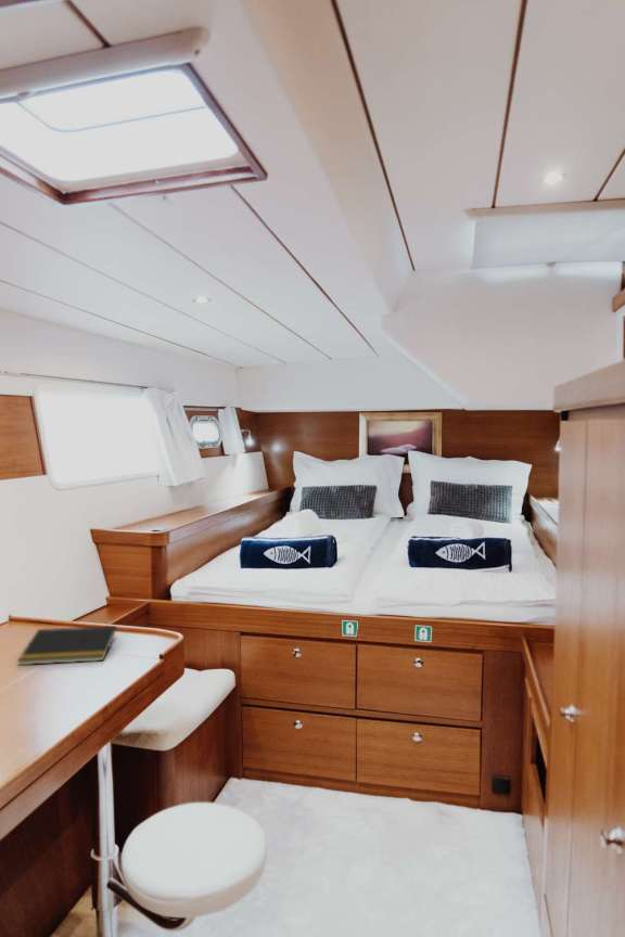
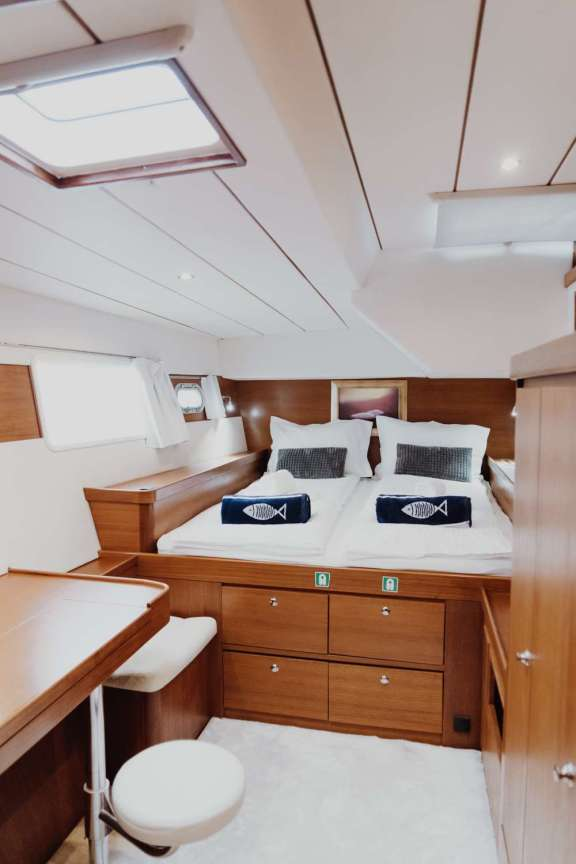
- notepad [16,625,117,666]
